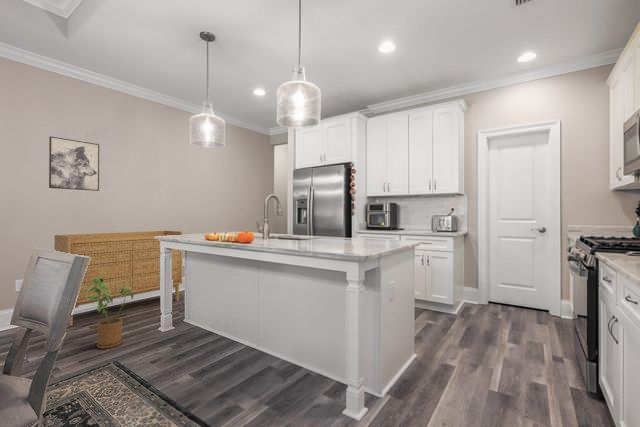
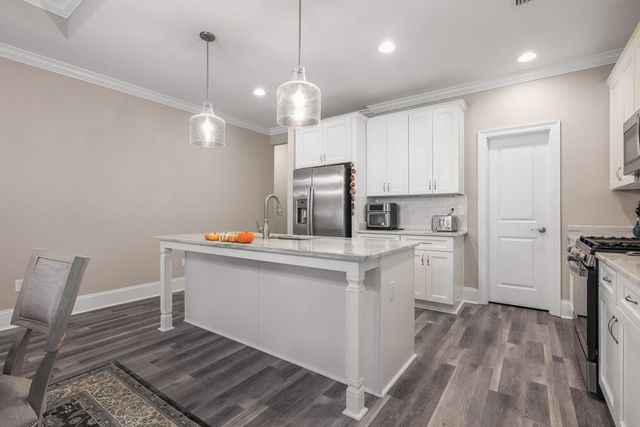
- house plant [86,277,134,350]
- sideboard [53,230,183,327]
- wall art [48,135,100,192]
